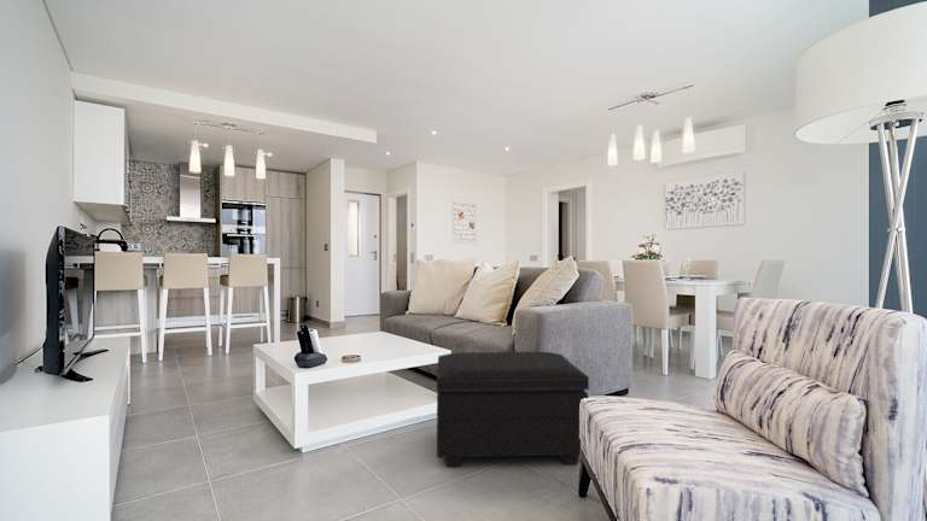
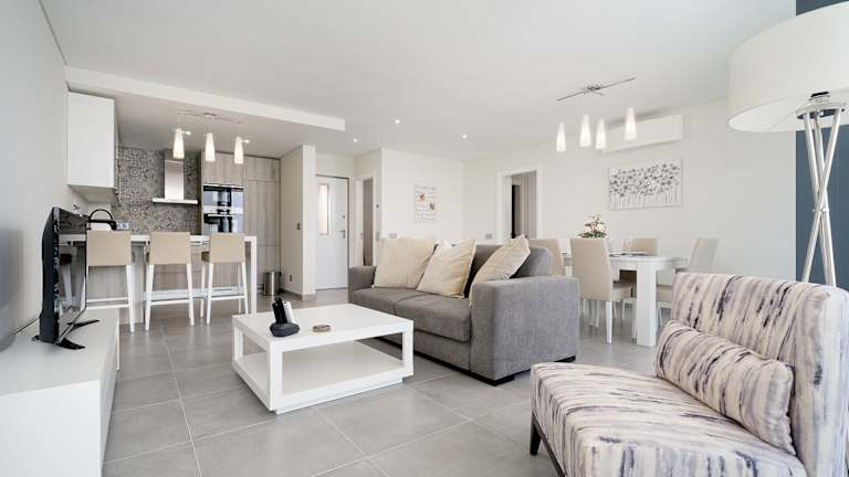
- footstool [436,350,590,468]
